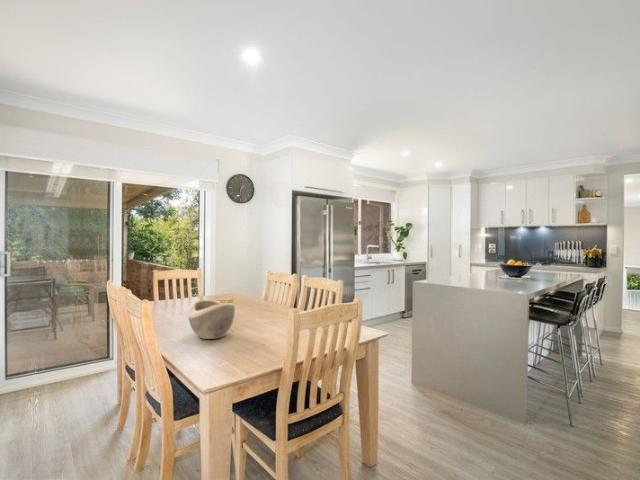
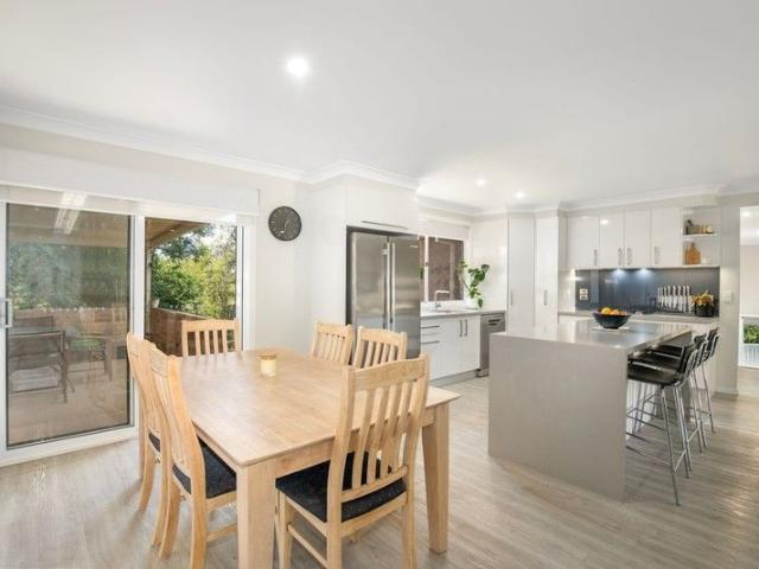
- decorative bowl [187,299,236,340]
